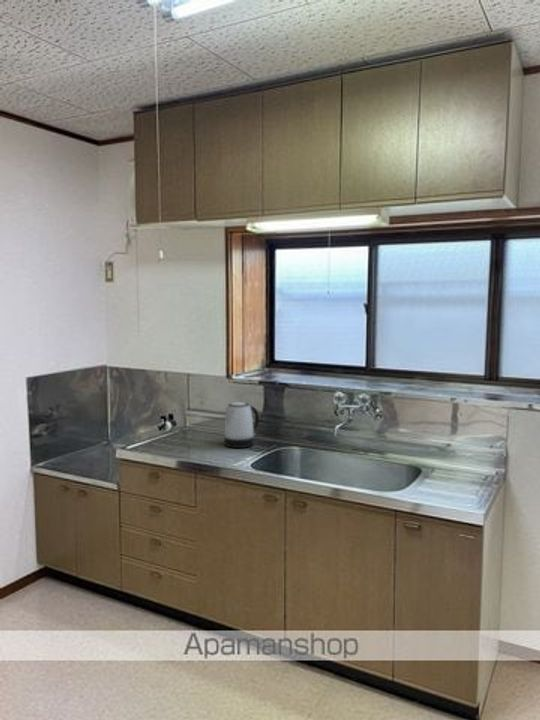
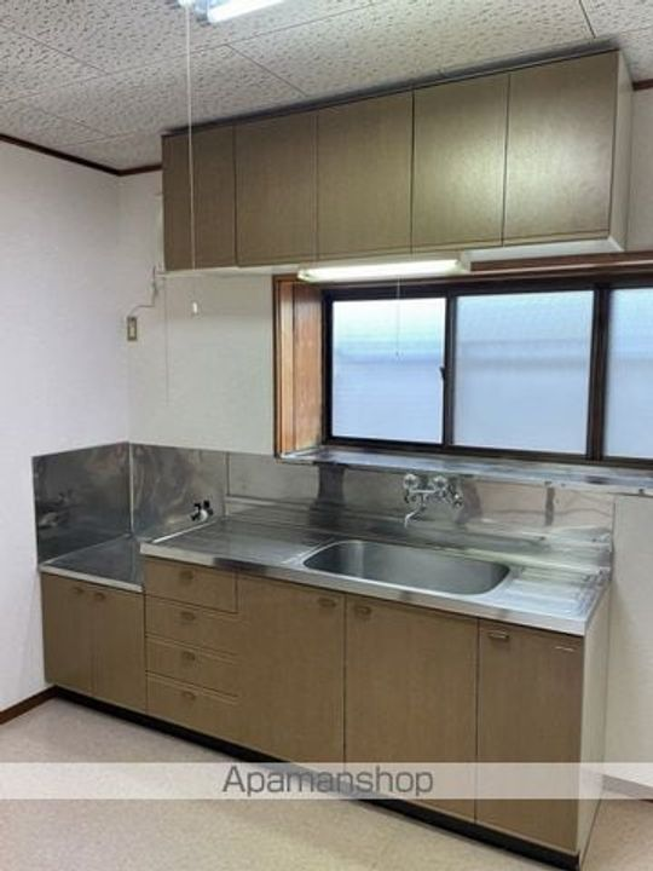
- kettle [223,401,260,449]
